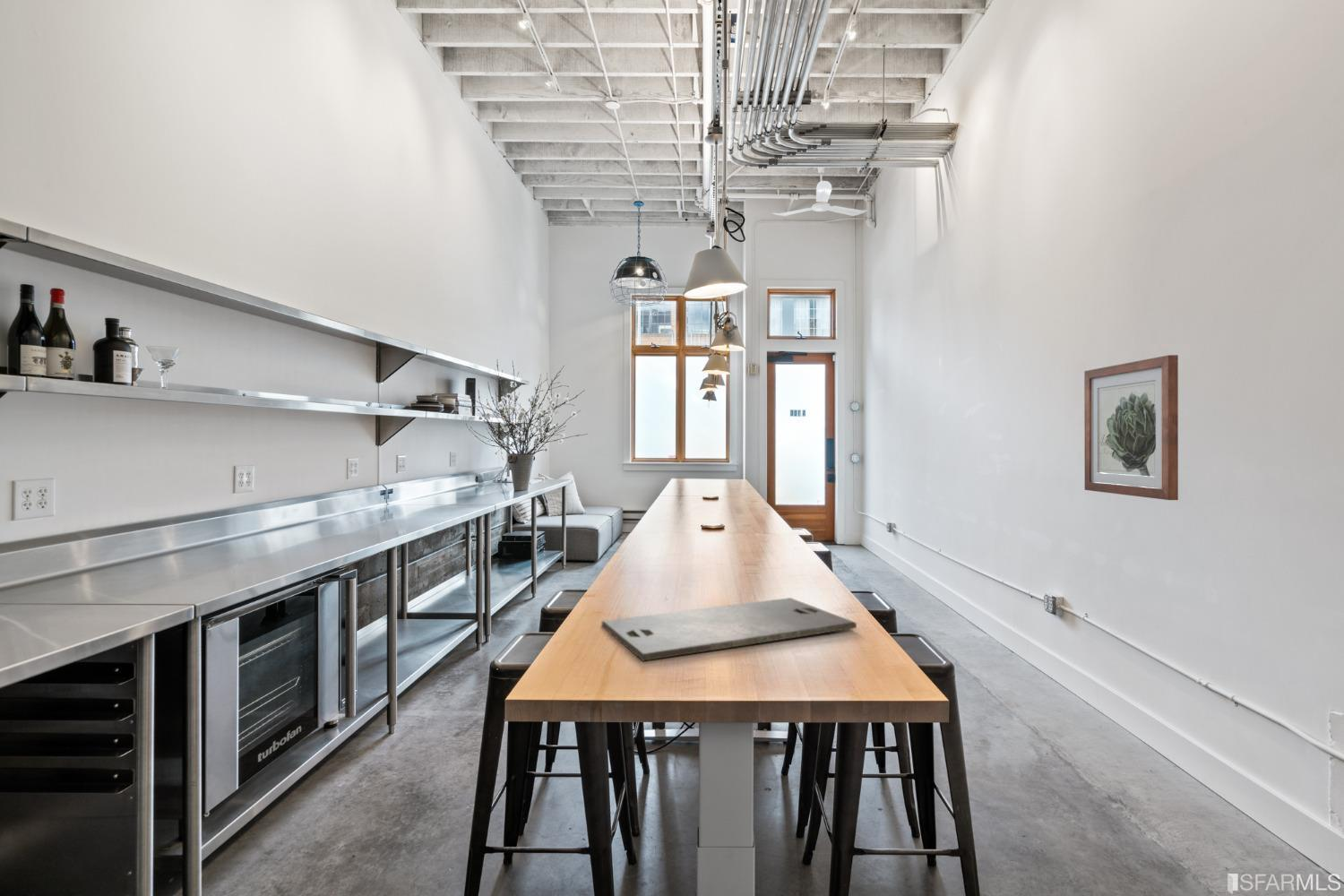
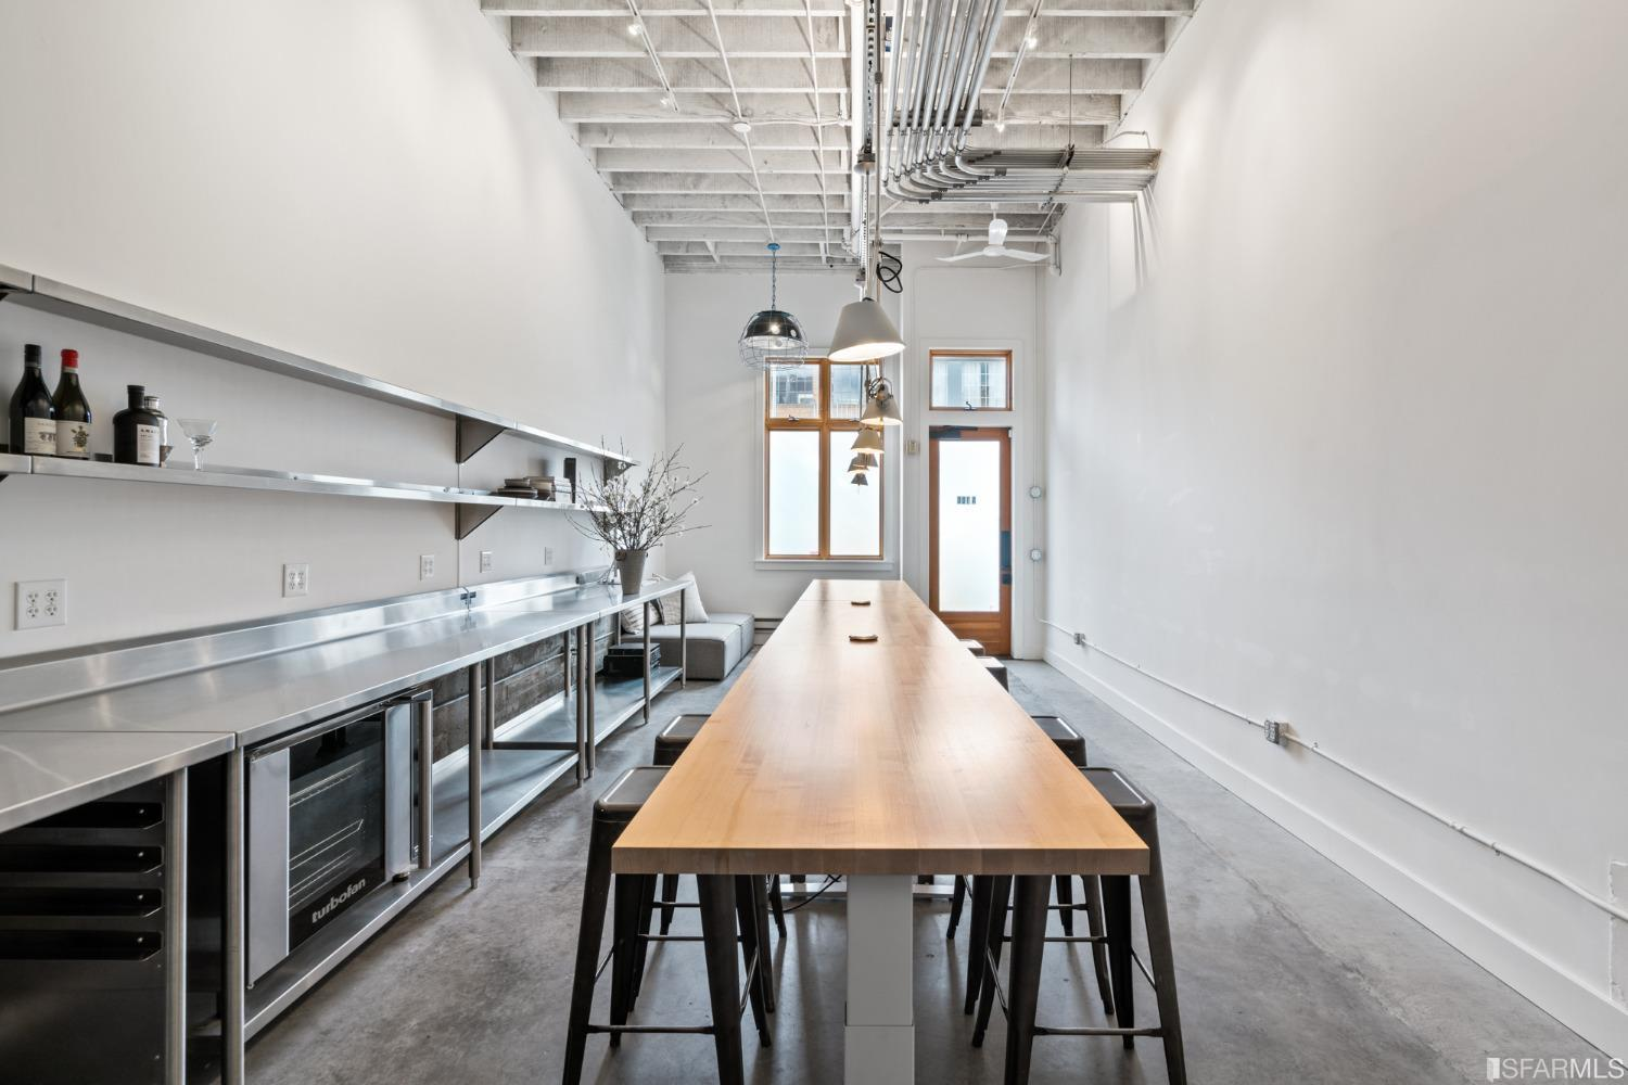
- wall art [1083,354,1179,501]
- cutting board [601,597,857,662]
